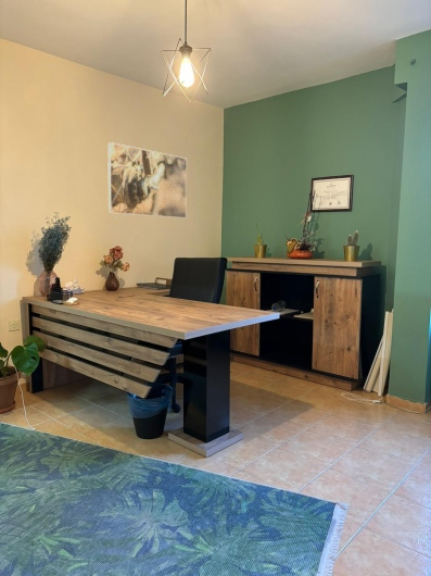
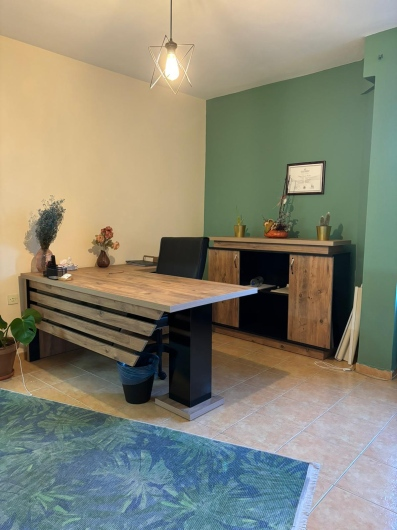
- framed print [106,141,188,220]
